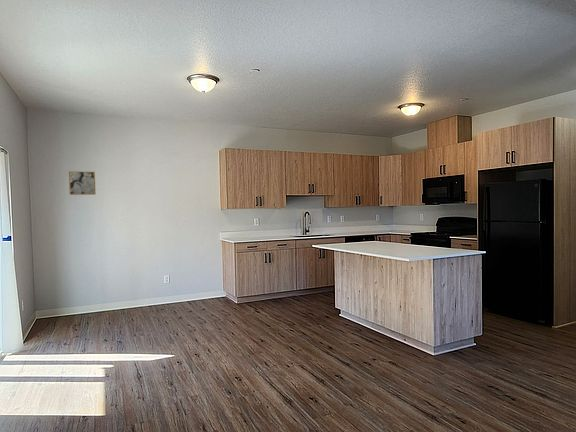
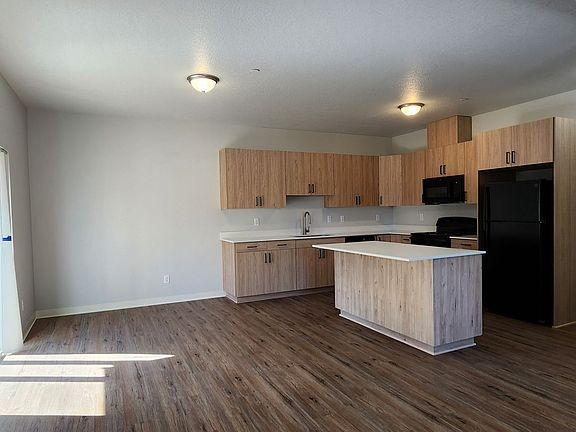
- wall art [68,170,97,196]
